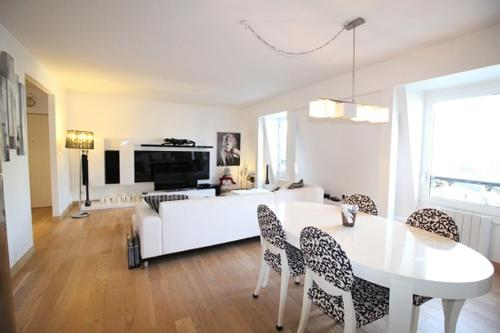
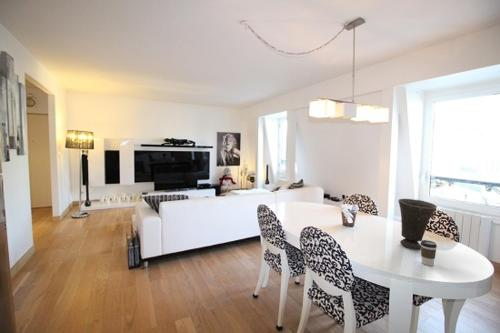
+ vase [397,198,438,250]
+ coffee cup [420,239,438,267]
